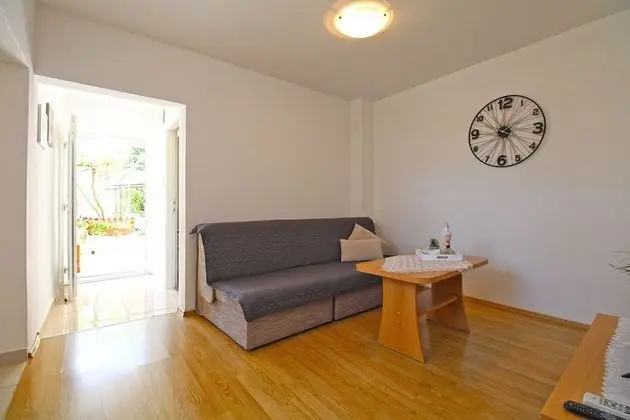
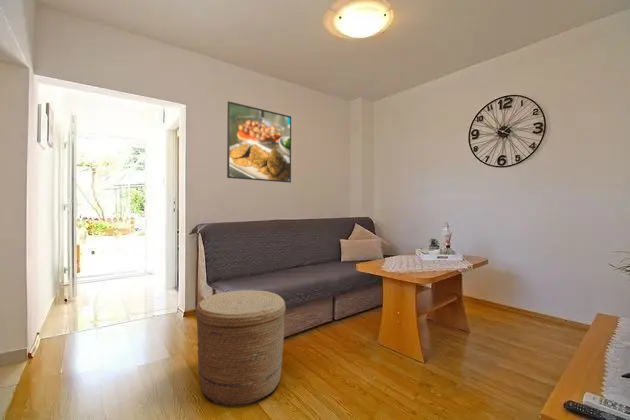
+ basket [195,289,287,408]
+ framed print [226,100,292,183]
